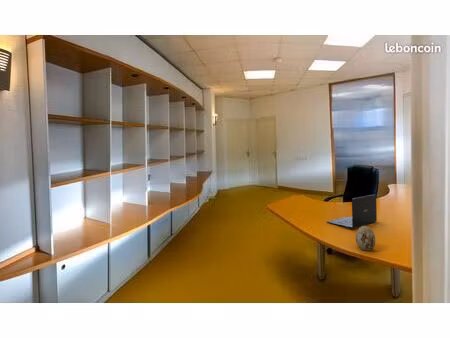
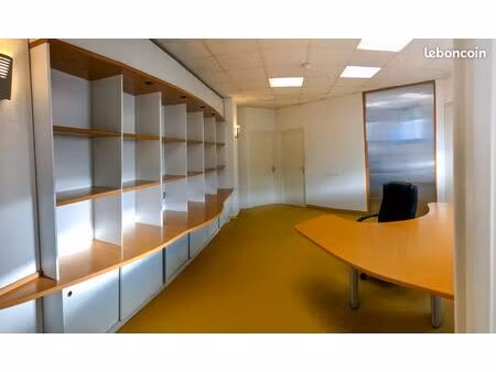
- laptop [326,193,378,229]
- decorative egg [355,225,376,251]
